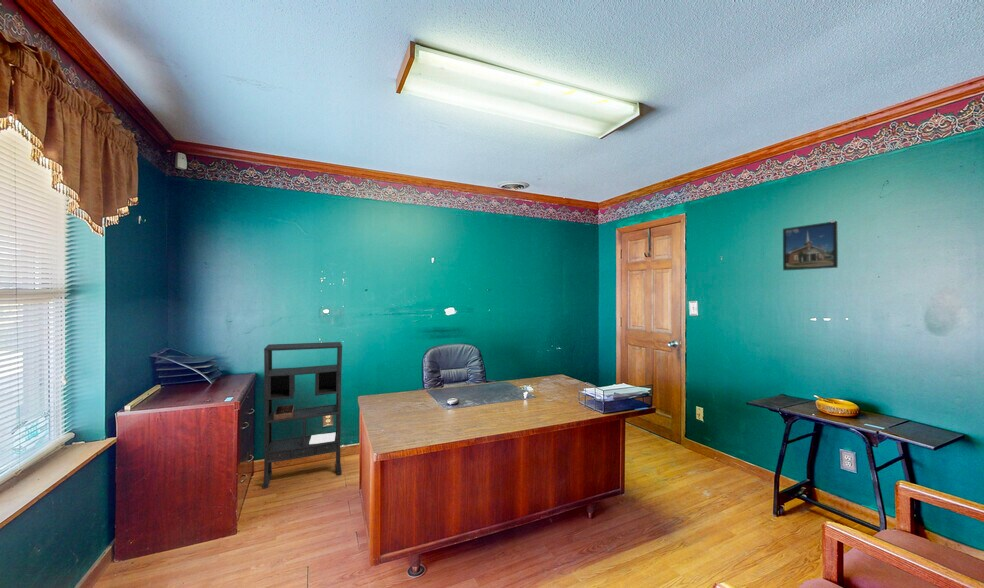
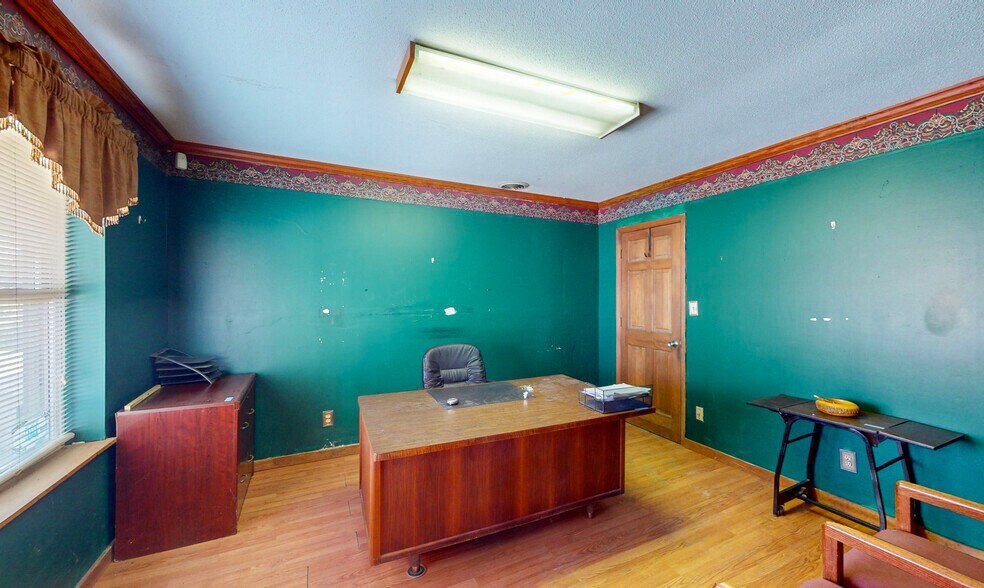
- bookshelf [262,341,343,490]
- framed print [782,220,839,272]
